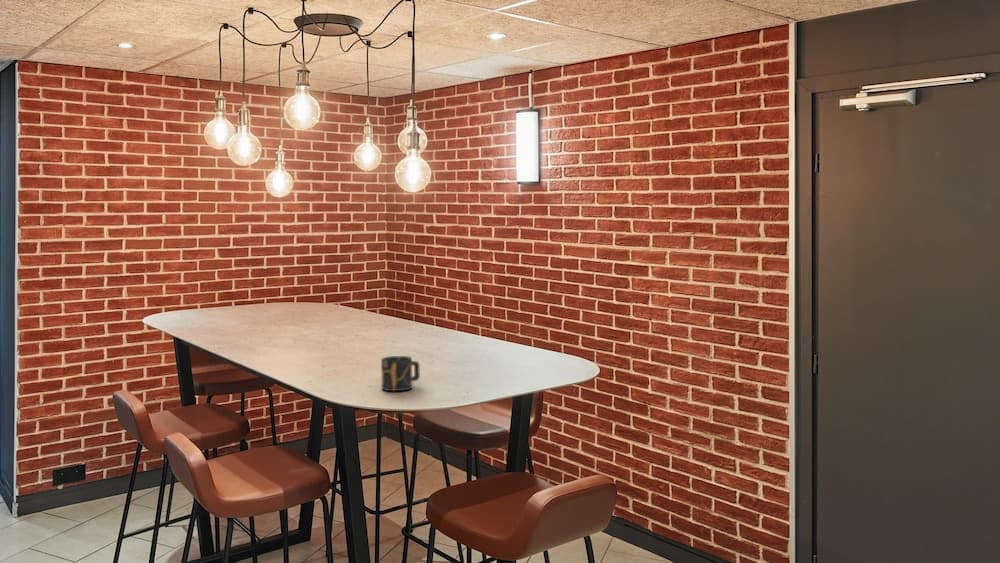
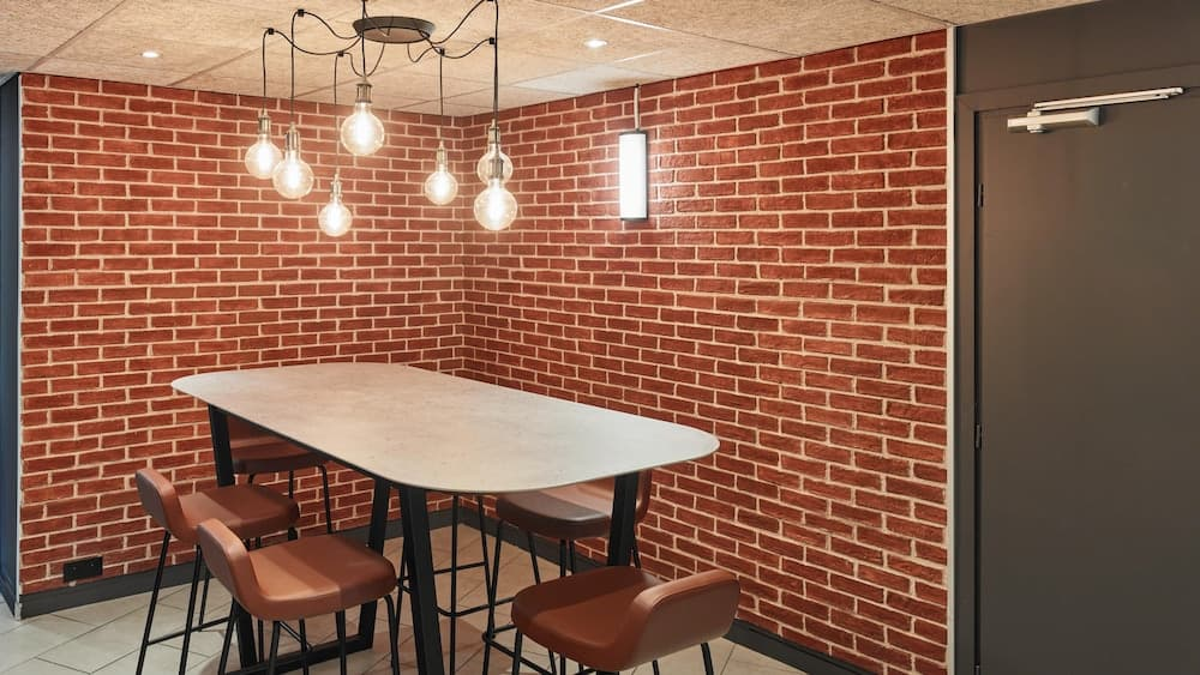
- cup [380,355,421,392]
